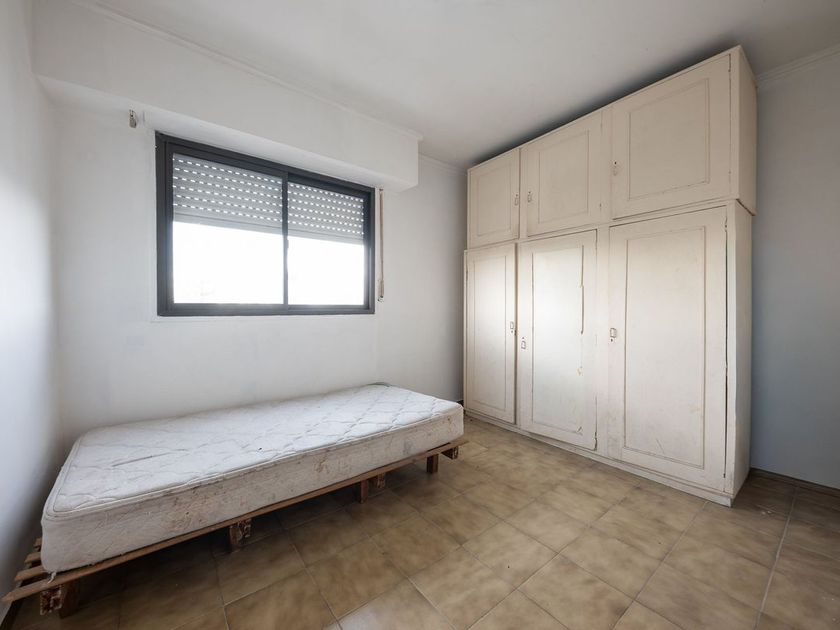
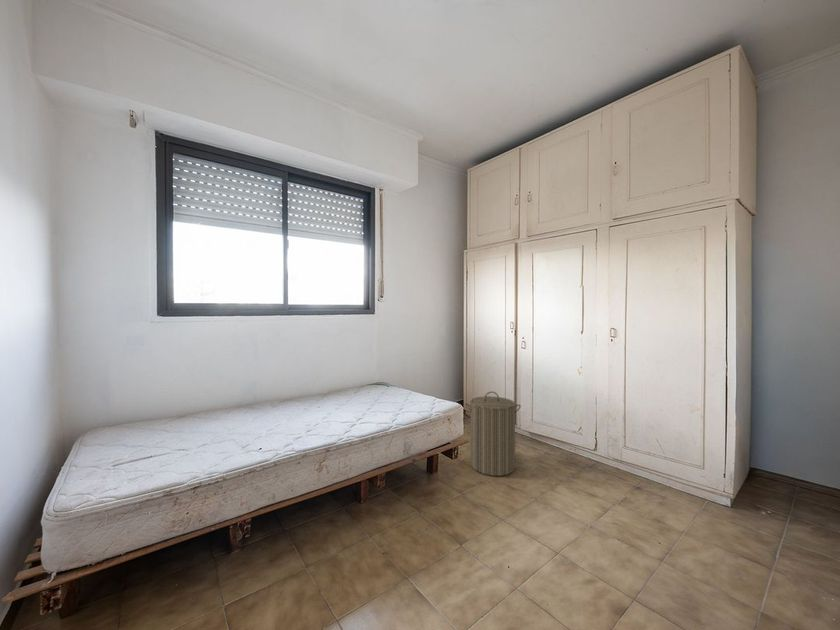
+ laundry hamper [464,391,522,477]
